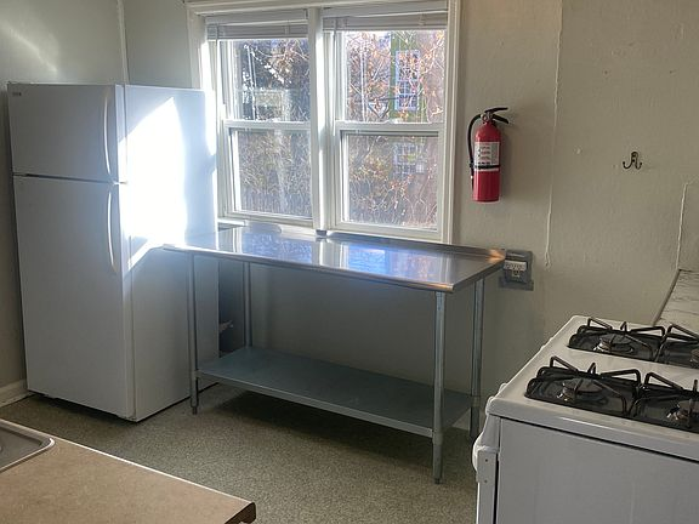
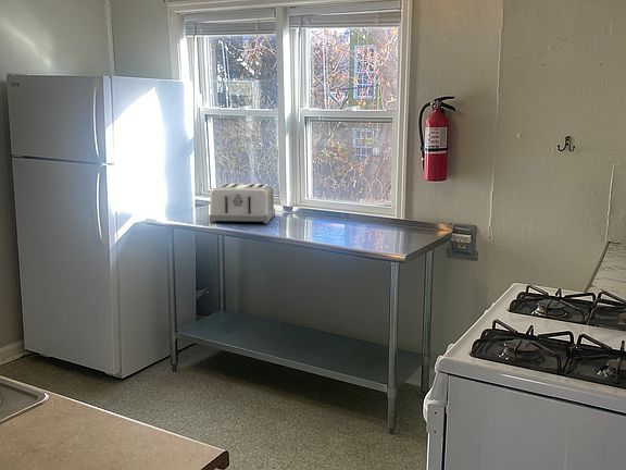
+ toaster [208,183,276,224]
